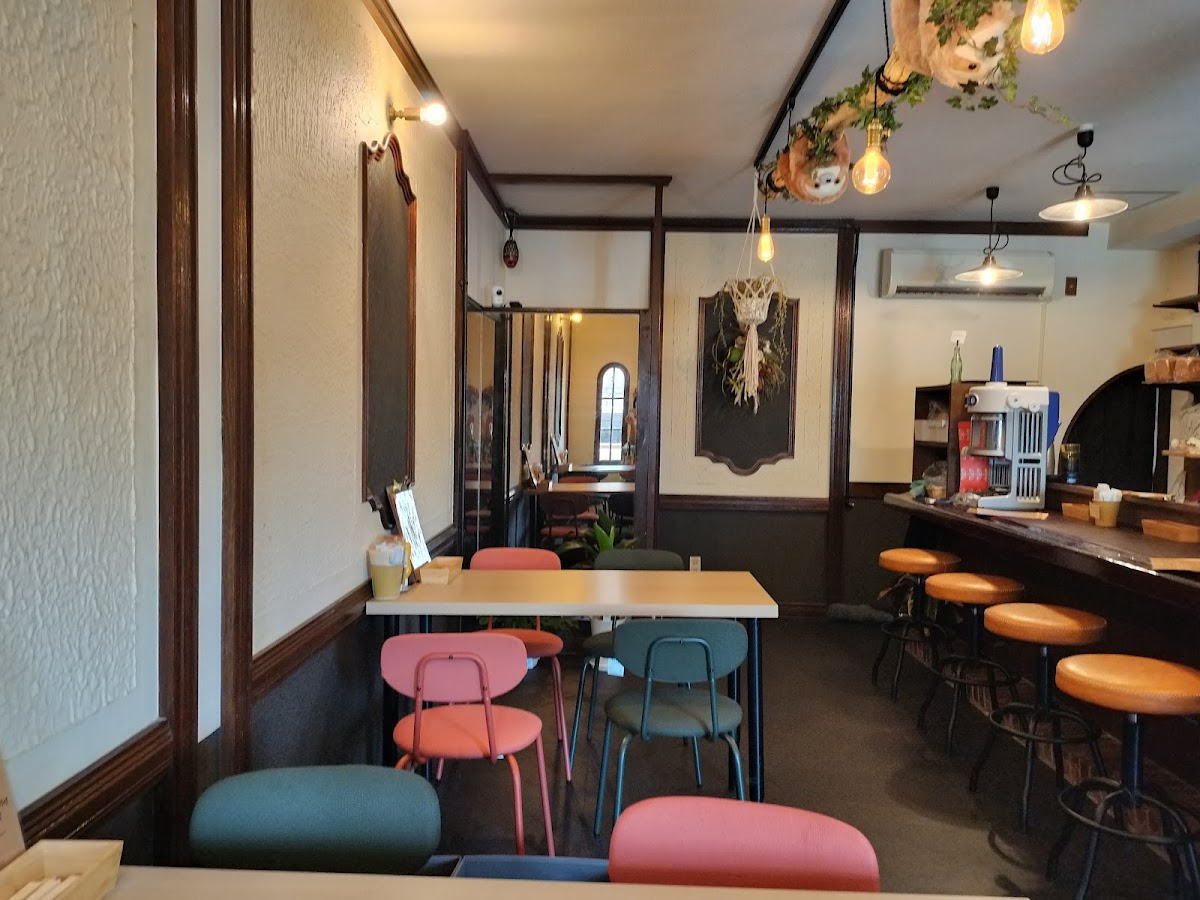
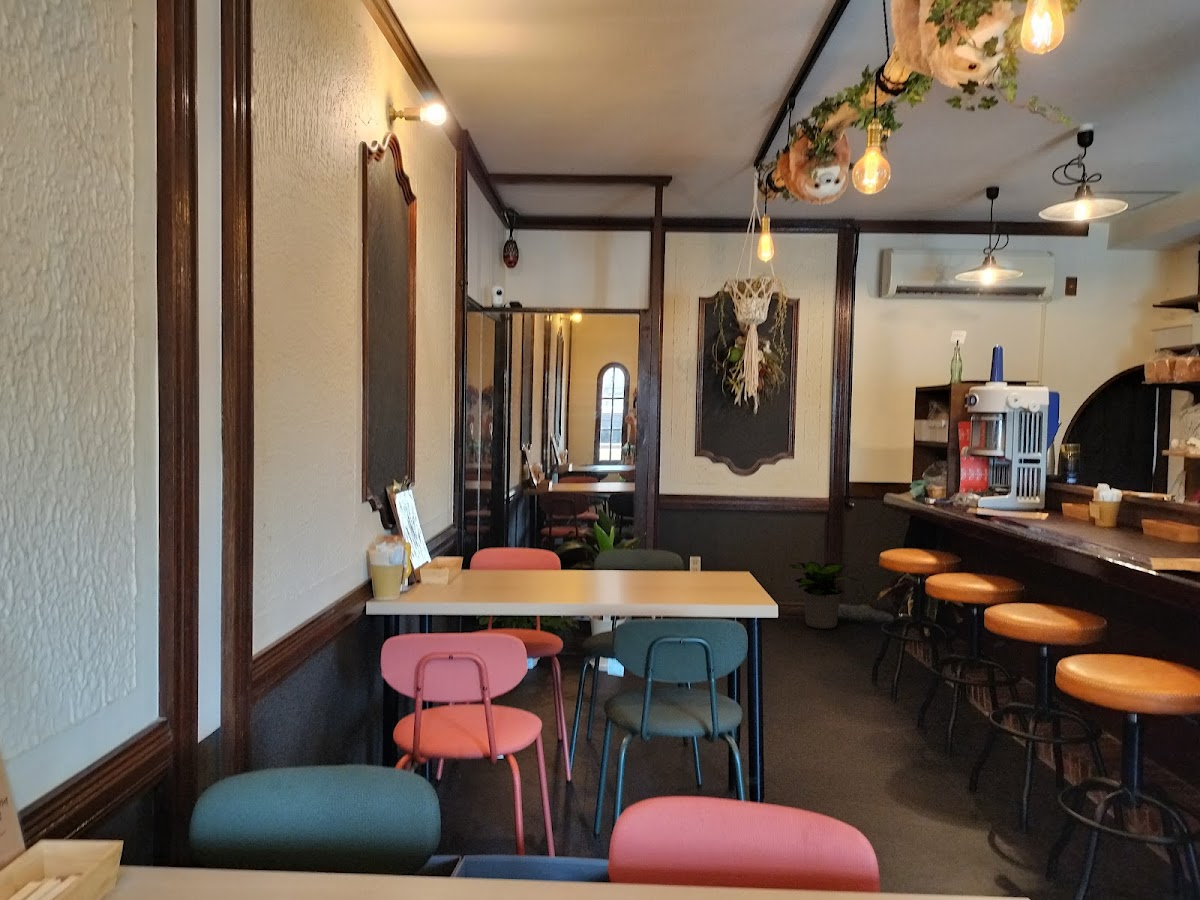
+ potted plant [788,561,860,630]
